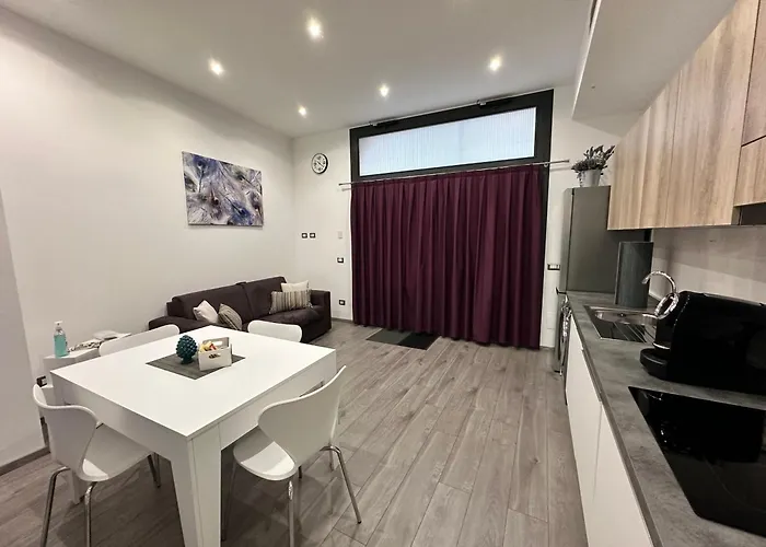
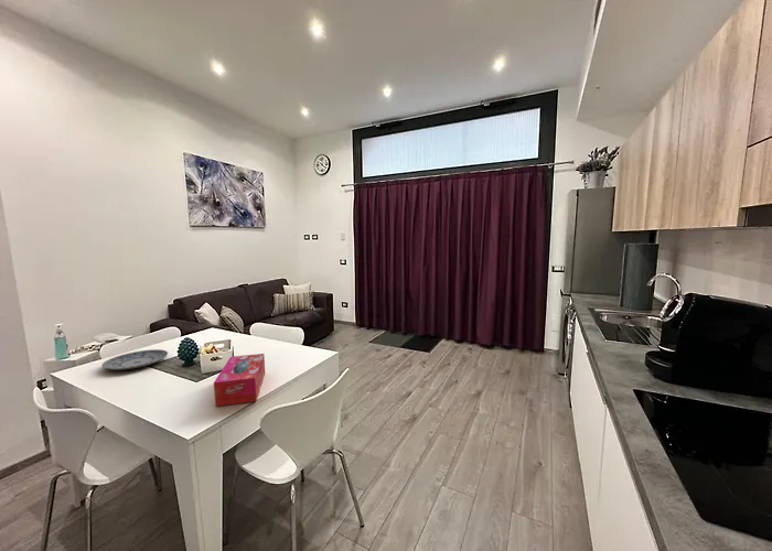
+ tissue box [213,353,266,408]
+ plate [101,348,169,371]
